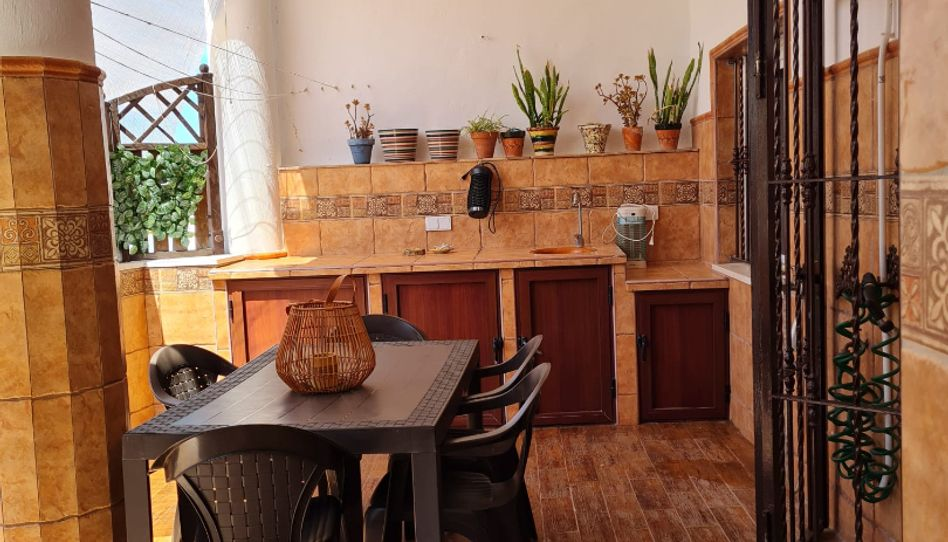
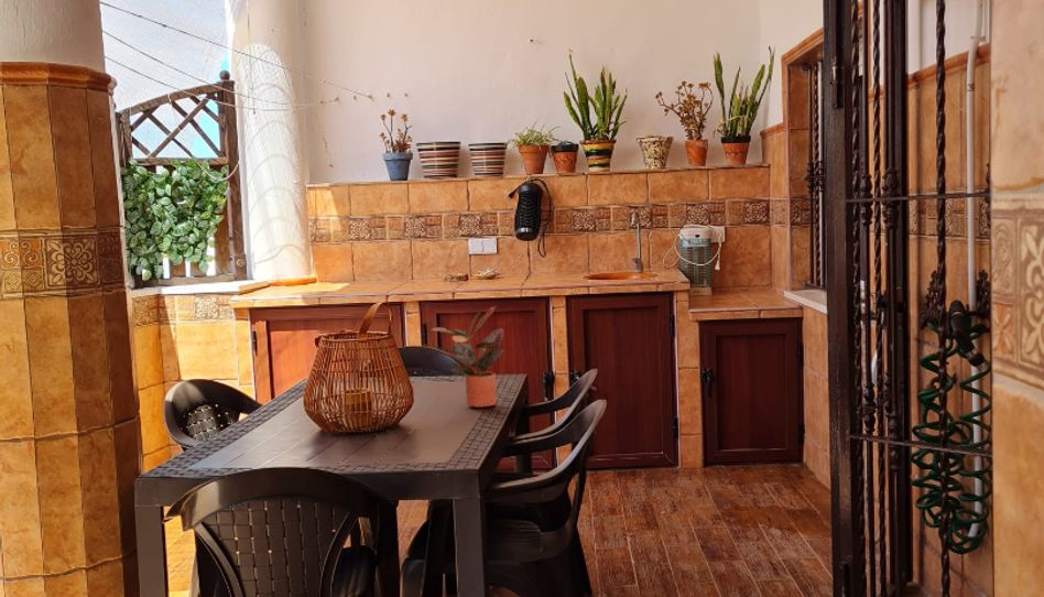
+ potted plant [431,305,507,409]
